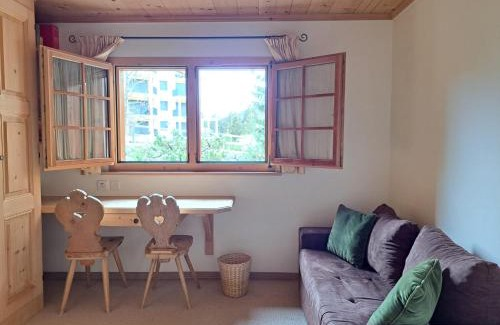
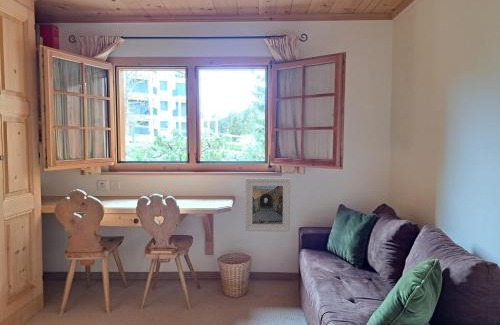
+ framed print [244,177,291,233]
